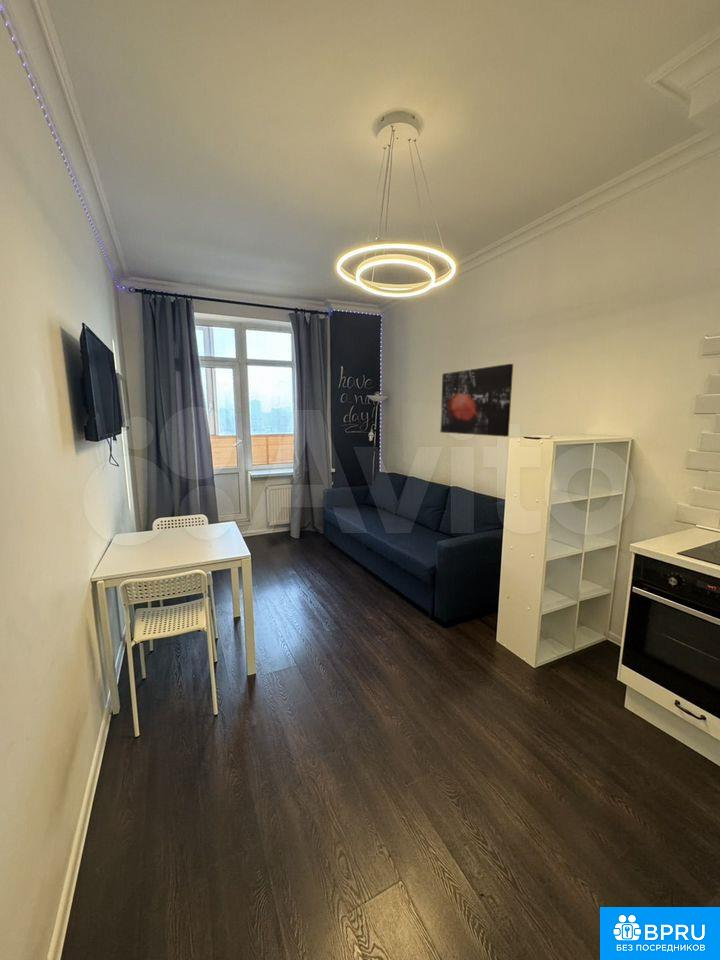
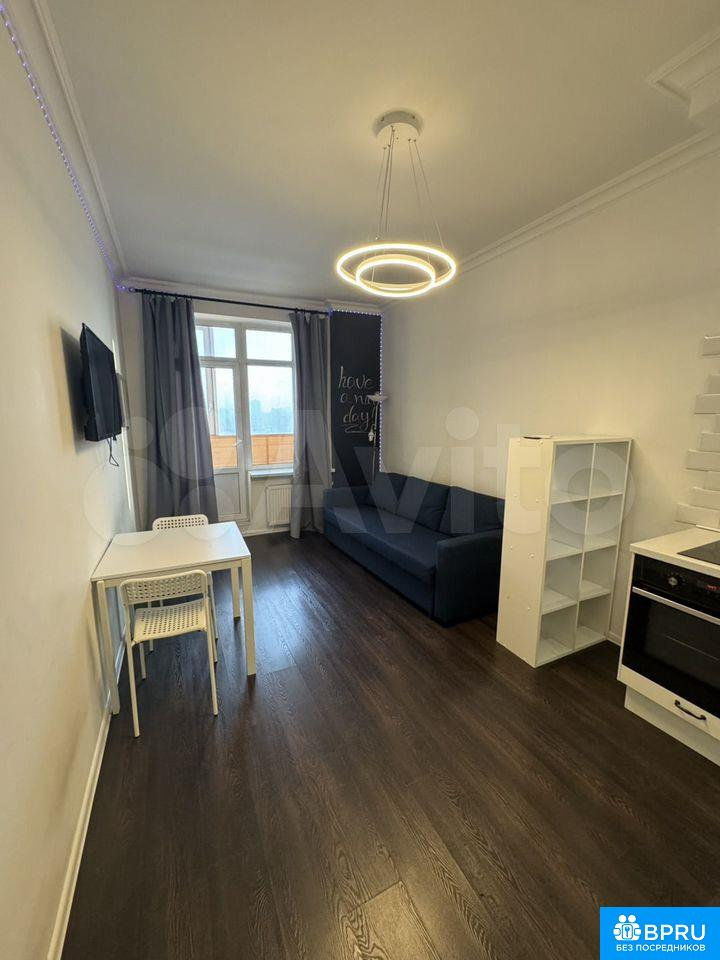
- wall art [440,363,514,438]
